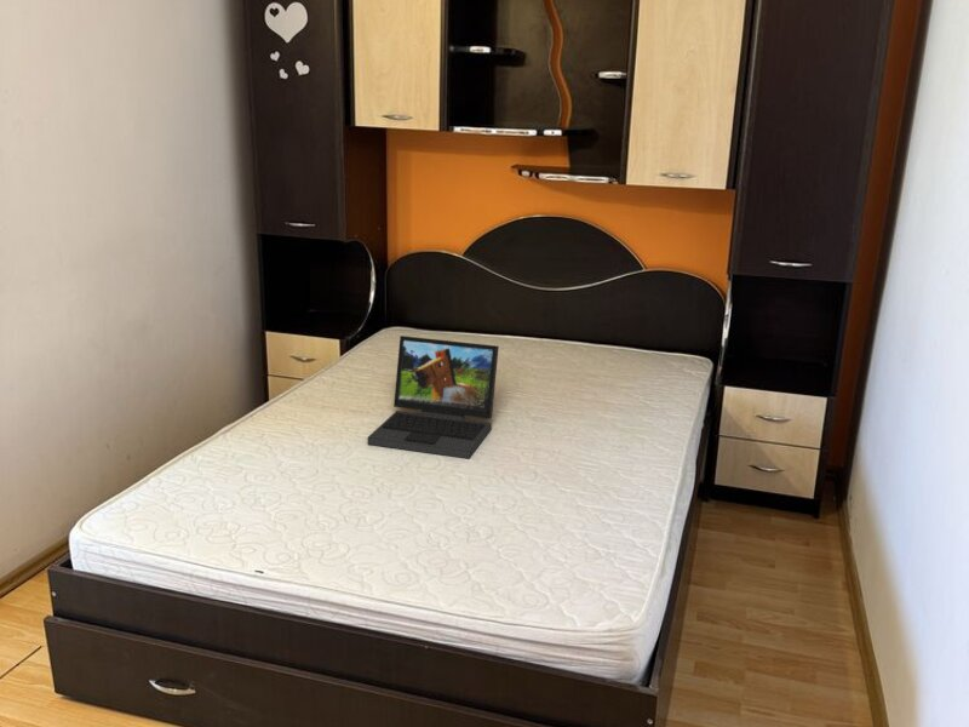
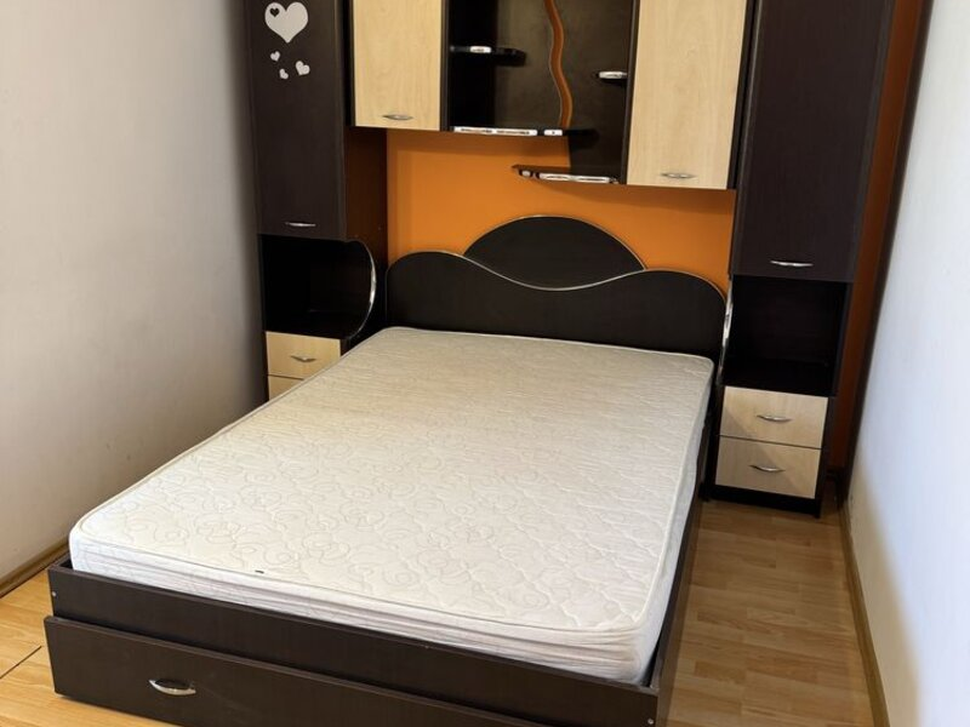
- laptop [367,334,500,459]
